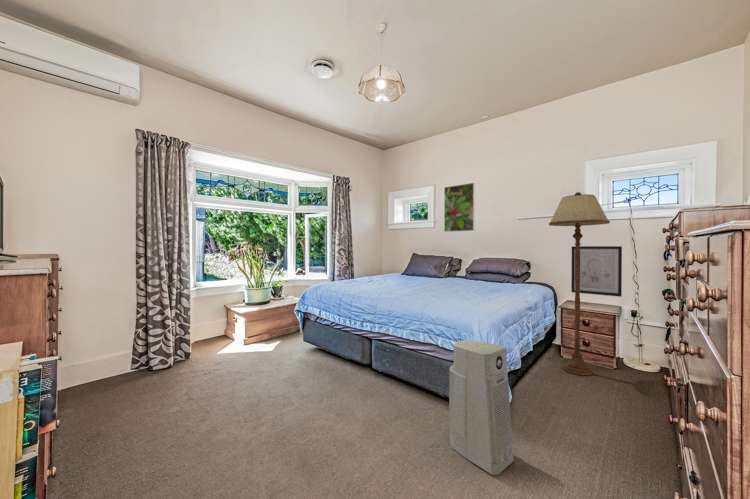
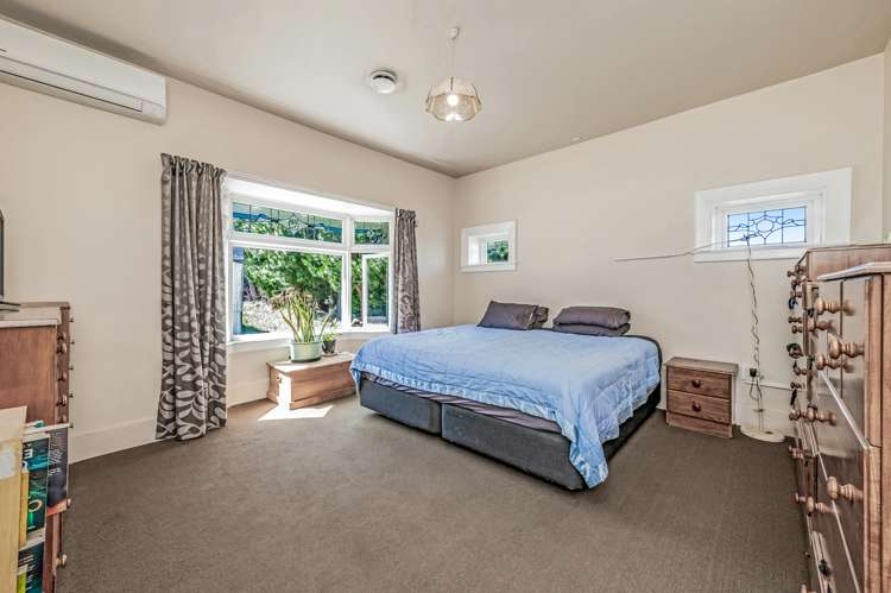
- air purifier [448,339,515,476]
- floor lamp [548,191,611,376]
- wall art [570,245,623,298]
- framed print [443,182,476,233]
